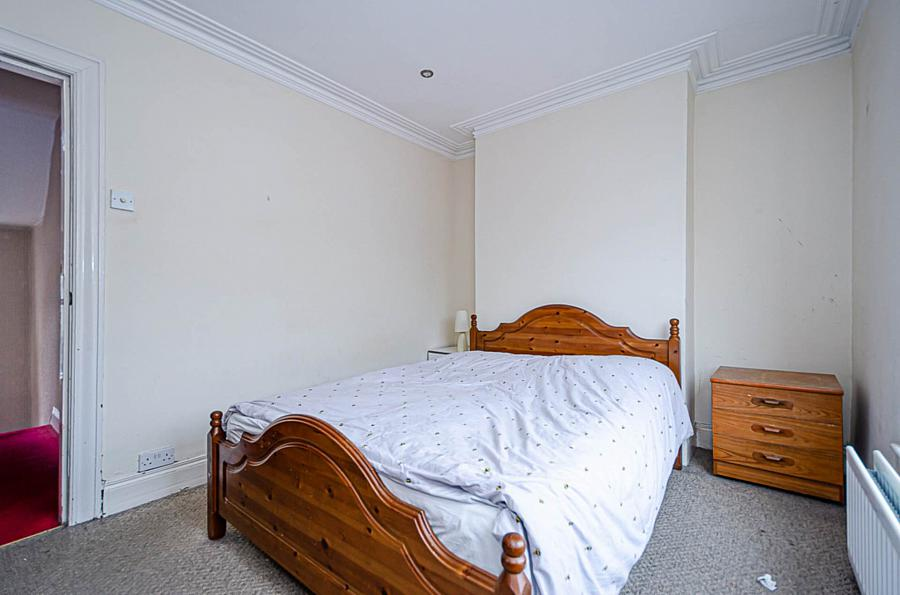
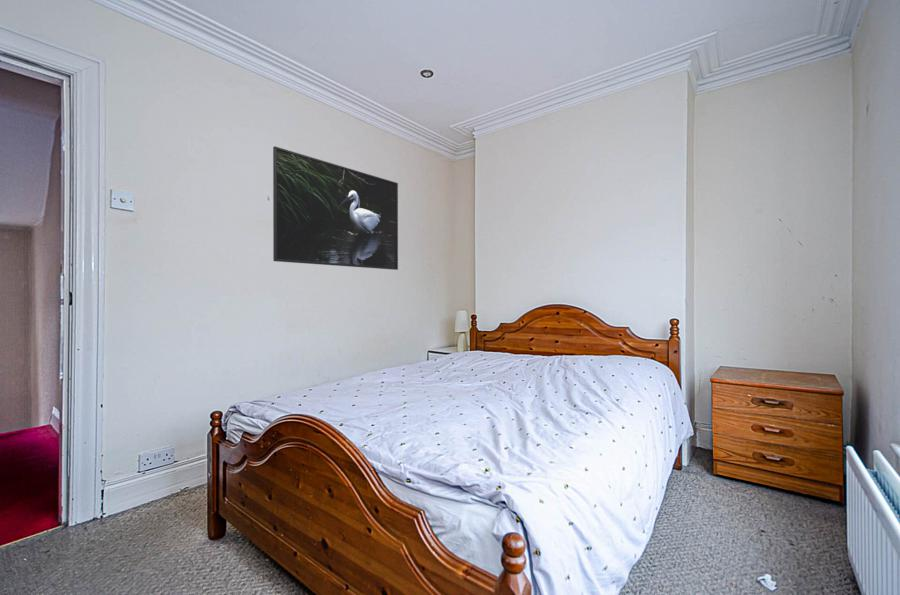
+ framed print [272,146,399,271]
